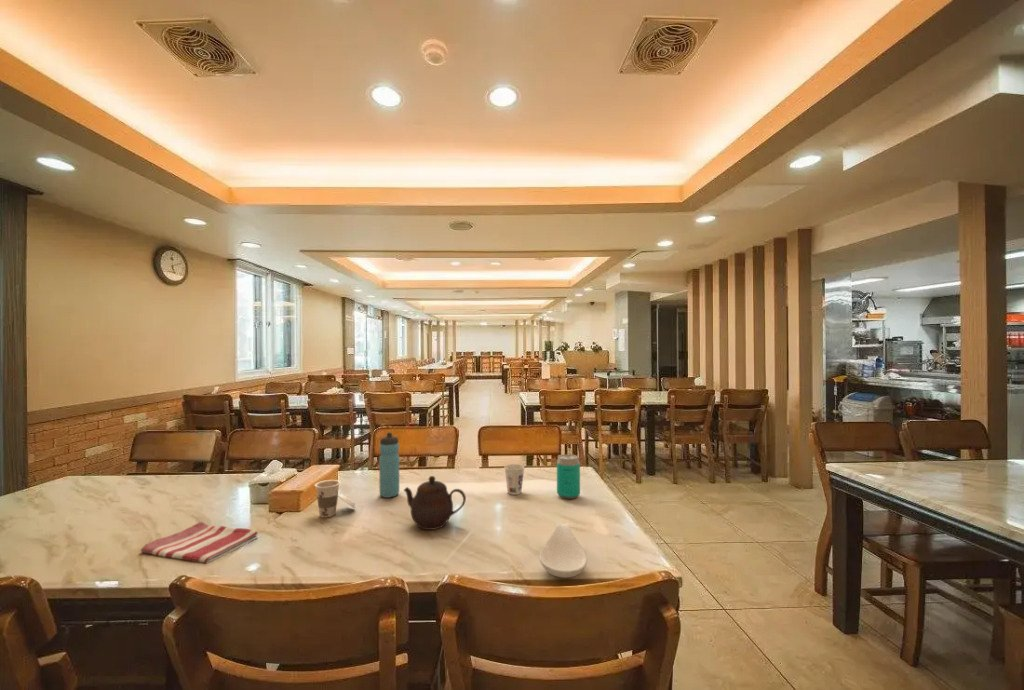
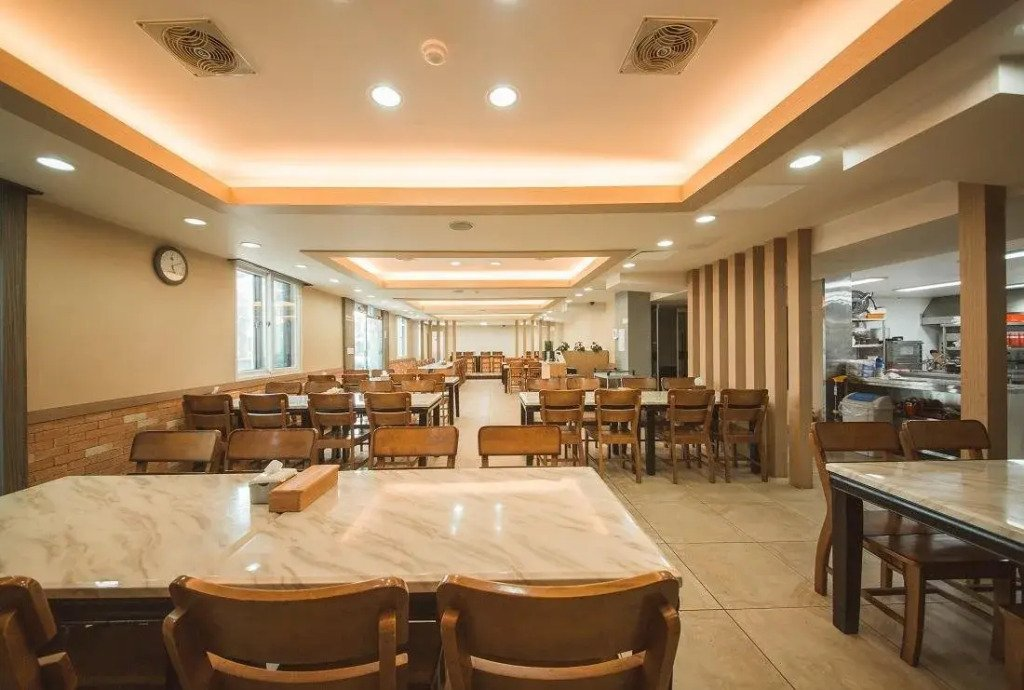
- teapot [403,475,467,531]
- beverage can [556,453,581,500]
- cup [314,479,356,519]
- spoon rest [538,522,588,579]
- dish towel [140,521,259,564]
- water bottle [378,432,400,499]
- cup [503,463,525,496]
